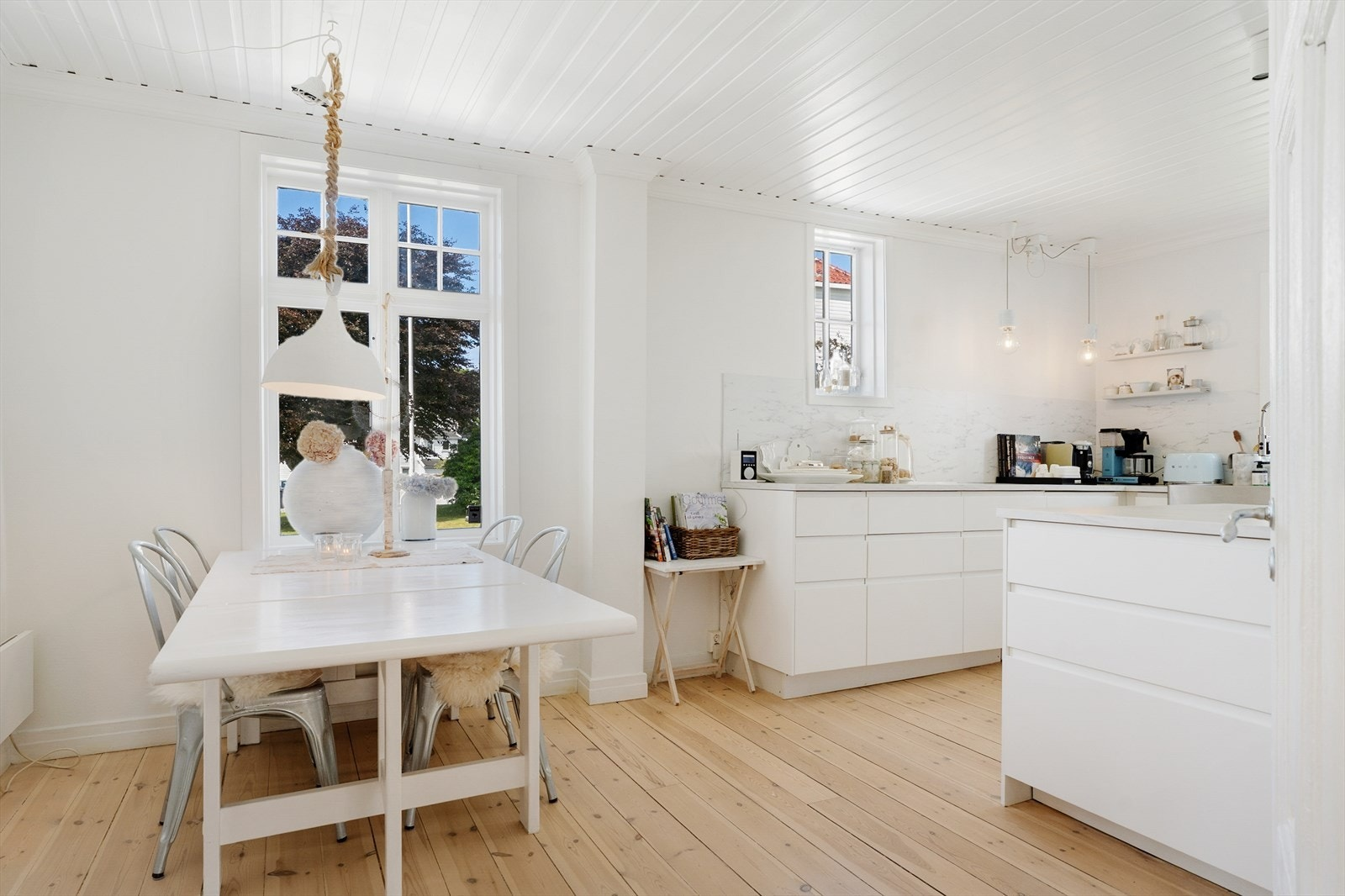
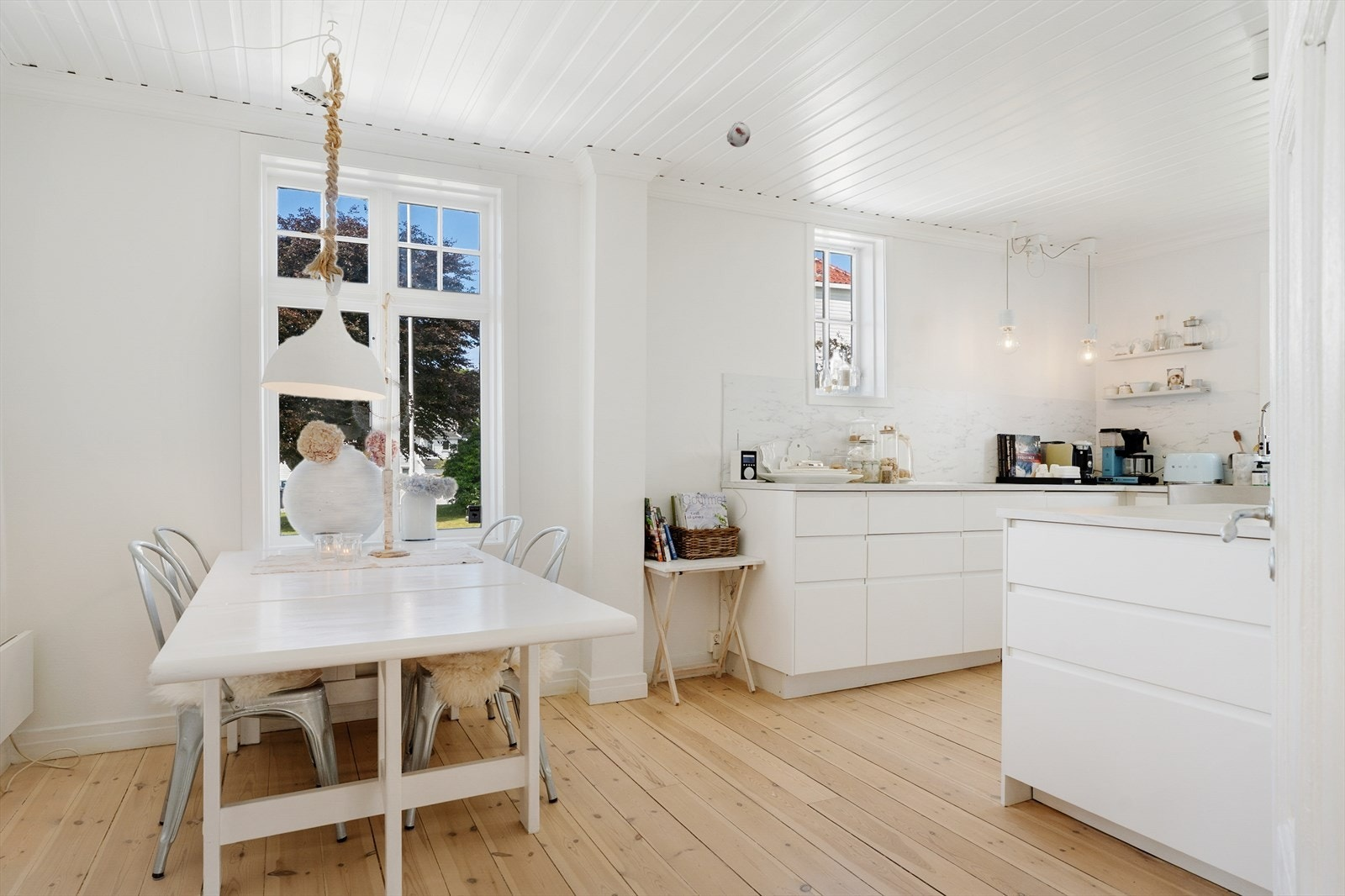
+ smoke detector [726,120,751,148]
